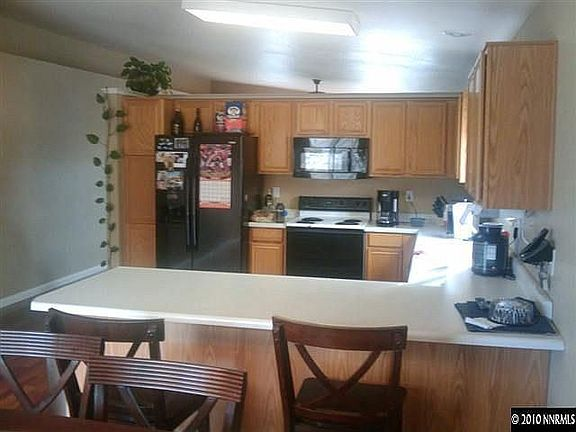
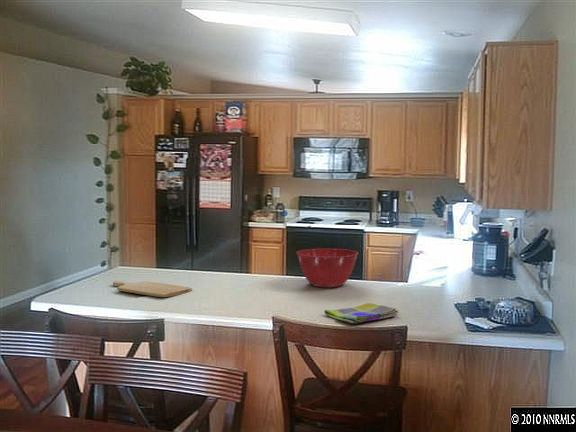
+ chopping board [112,280,193,298]
+ dish towel [323,302,400,324]
+ mixing bowl [295,248,359,289]
